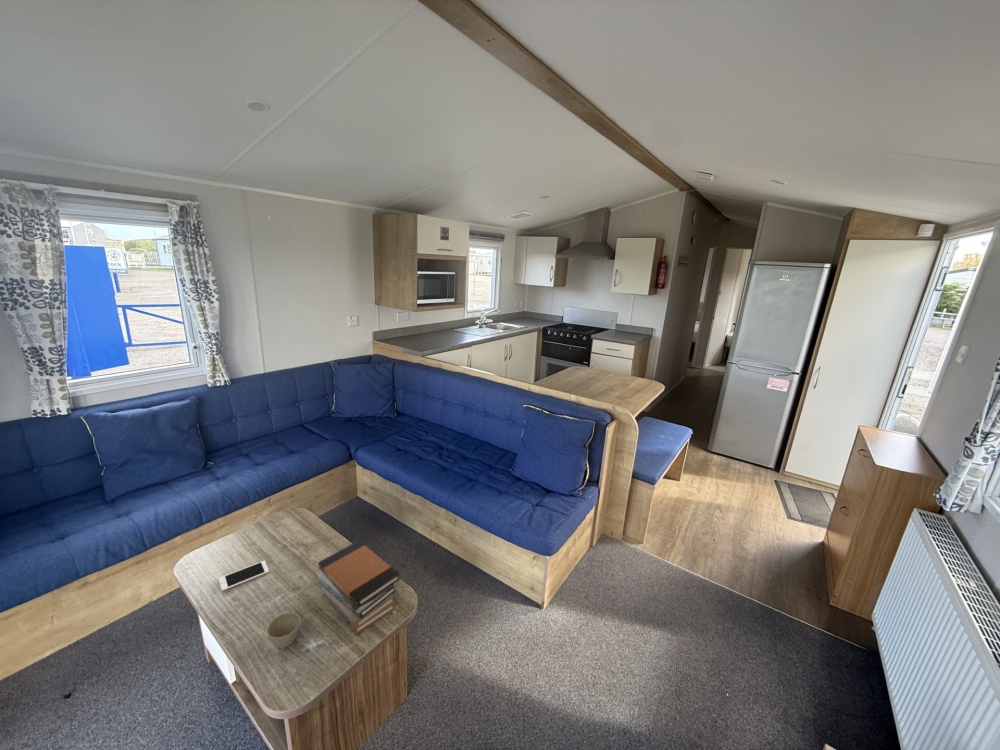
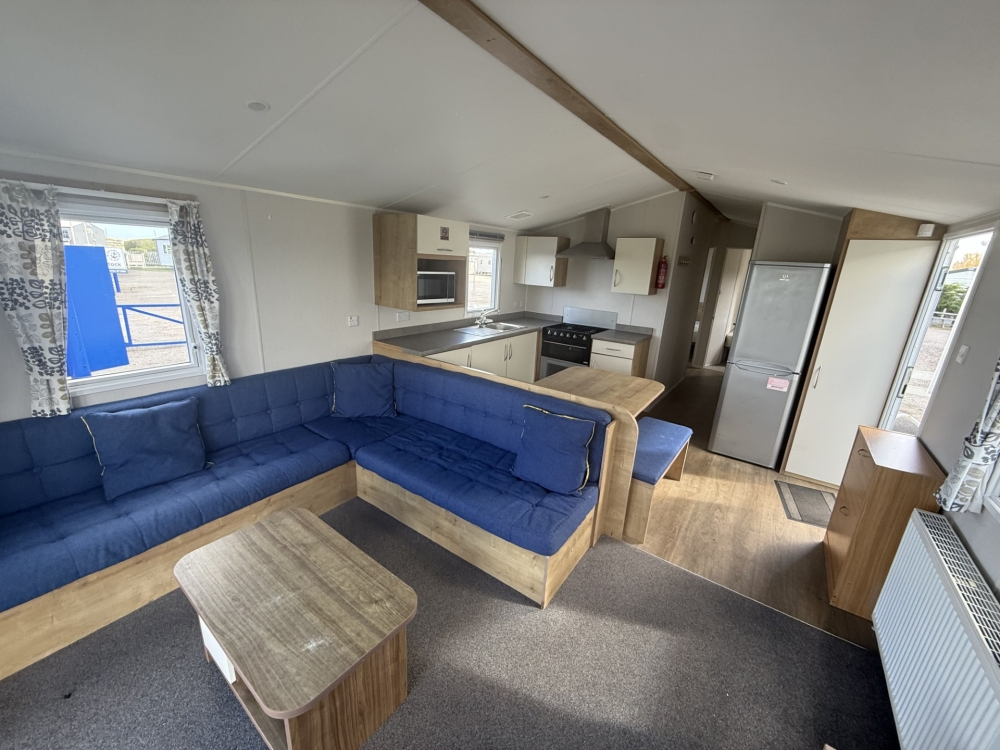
- flower pot [265,611,301,650]
- cell phone [218,560,270,592]
- book stack [317,540,401,635]
